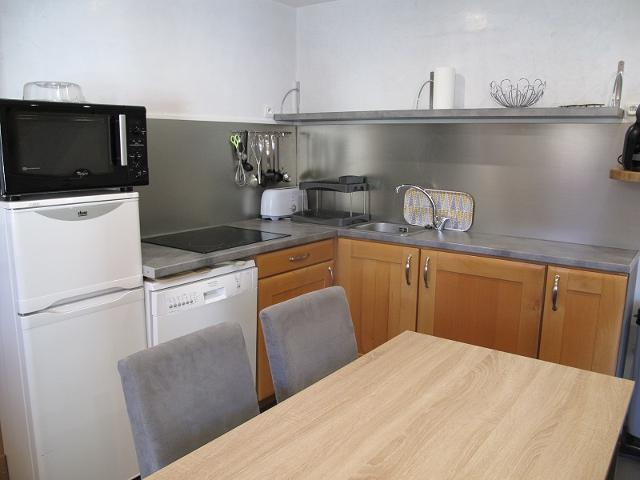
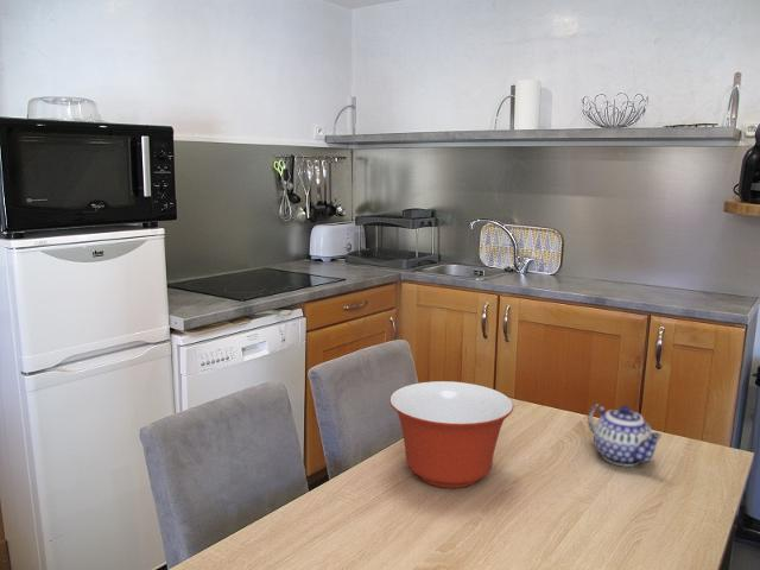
+ teapot [587,403,663,468]
+ mixing bowl [388,380,514,489]
